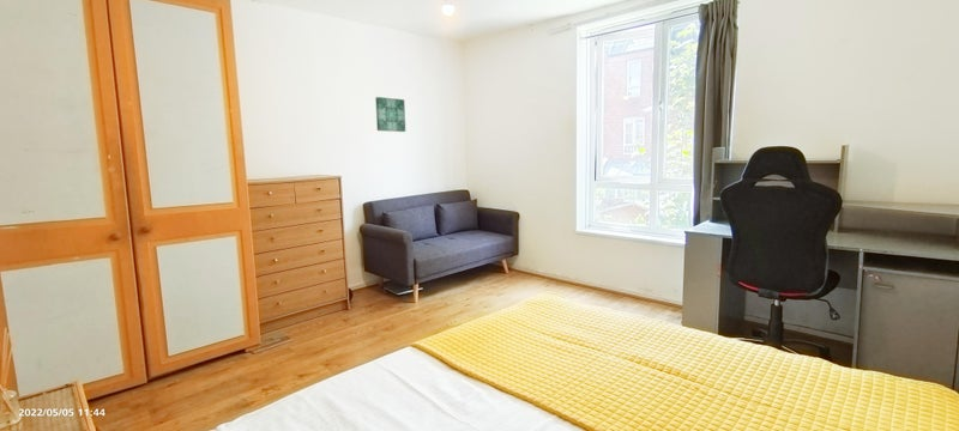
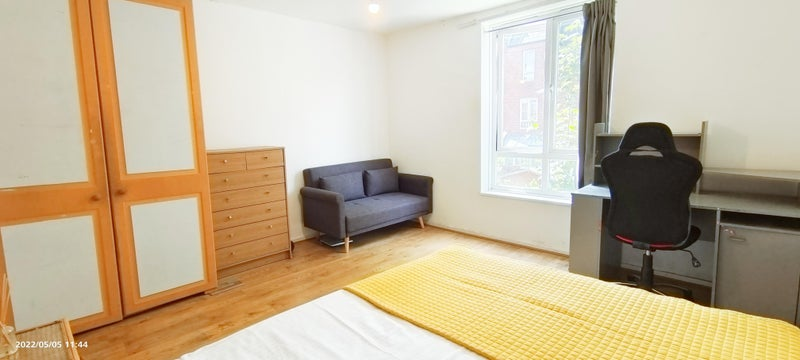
- wall art [374,96,406,133]
